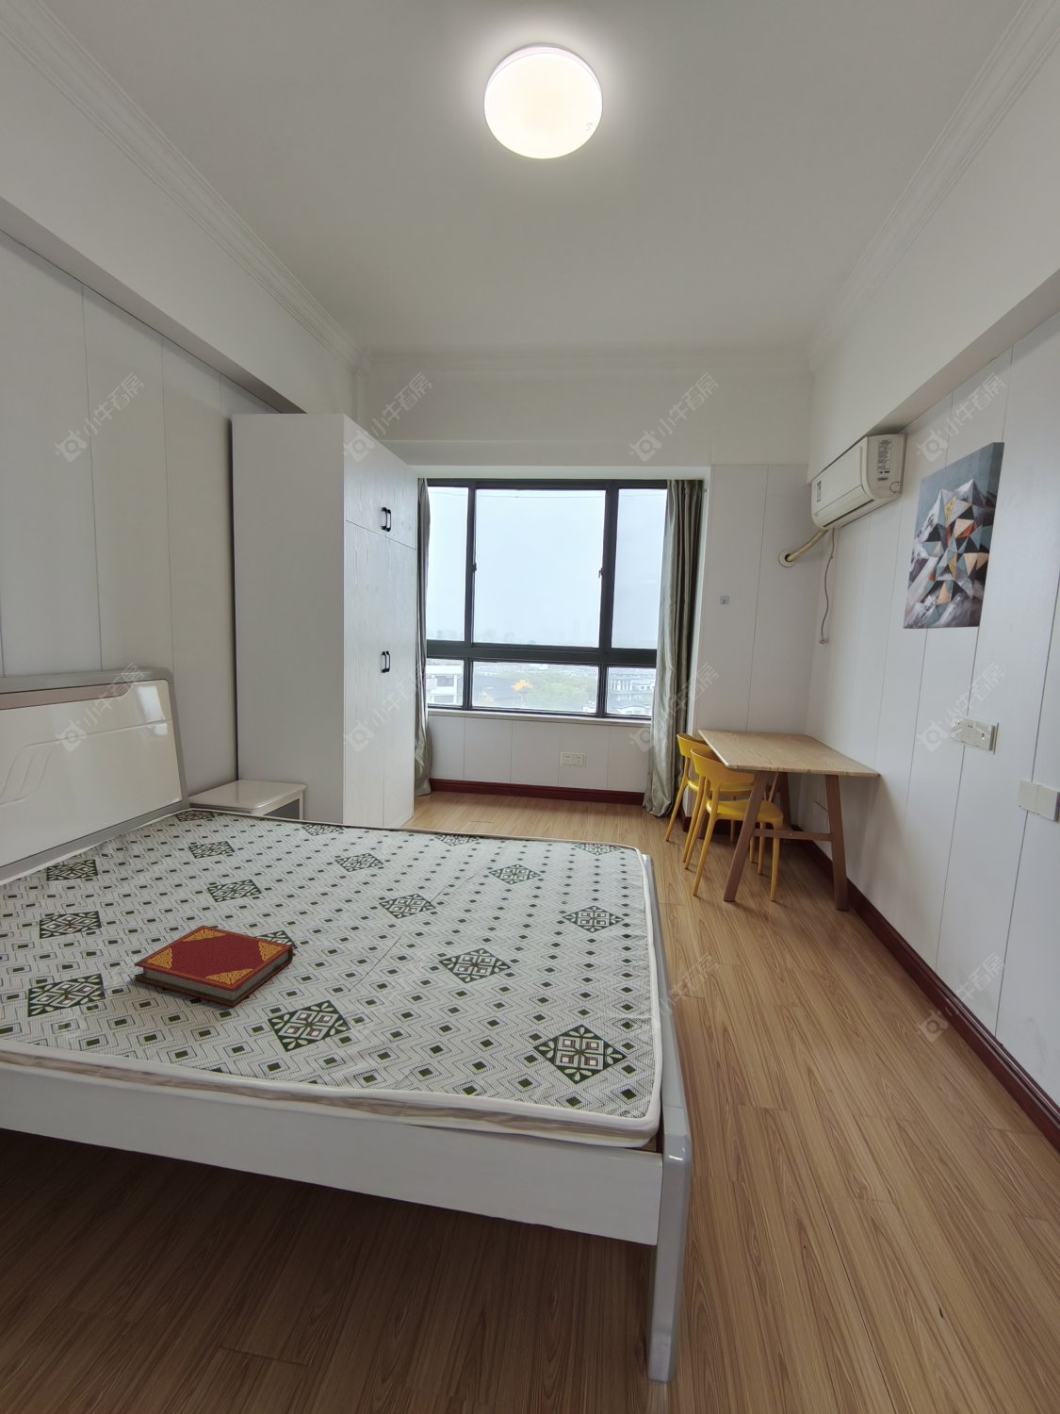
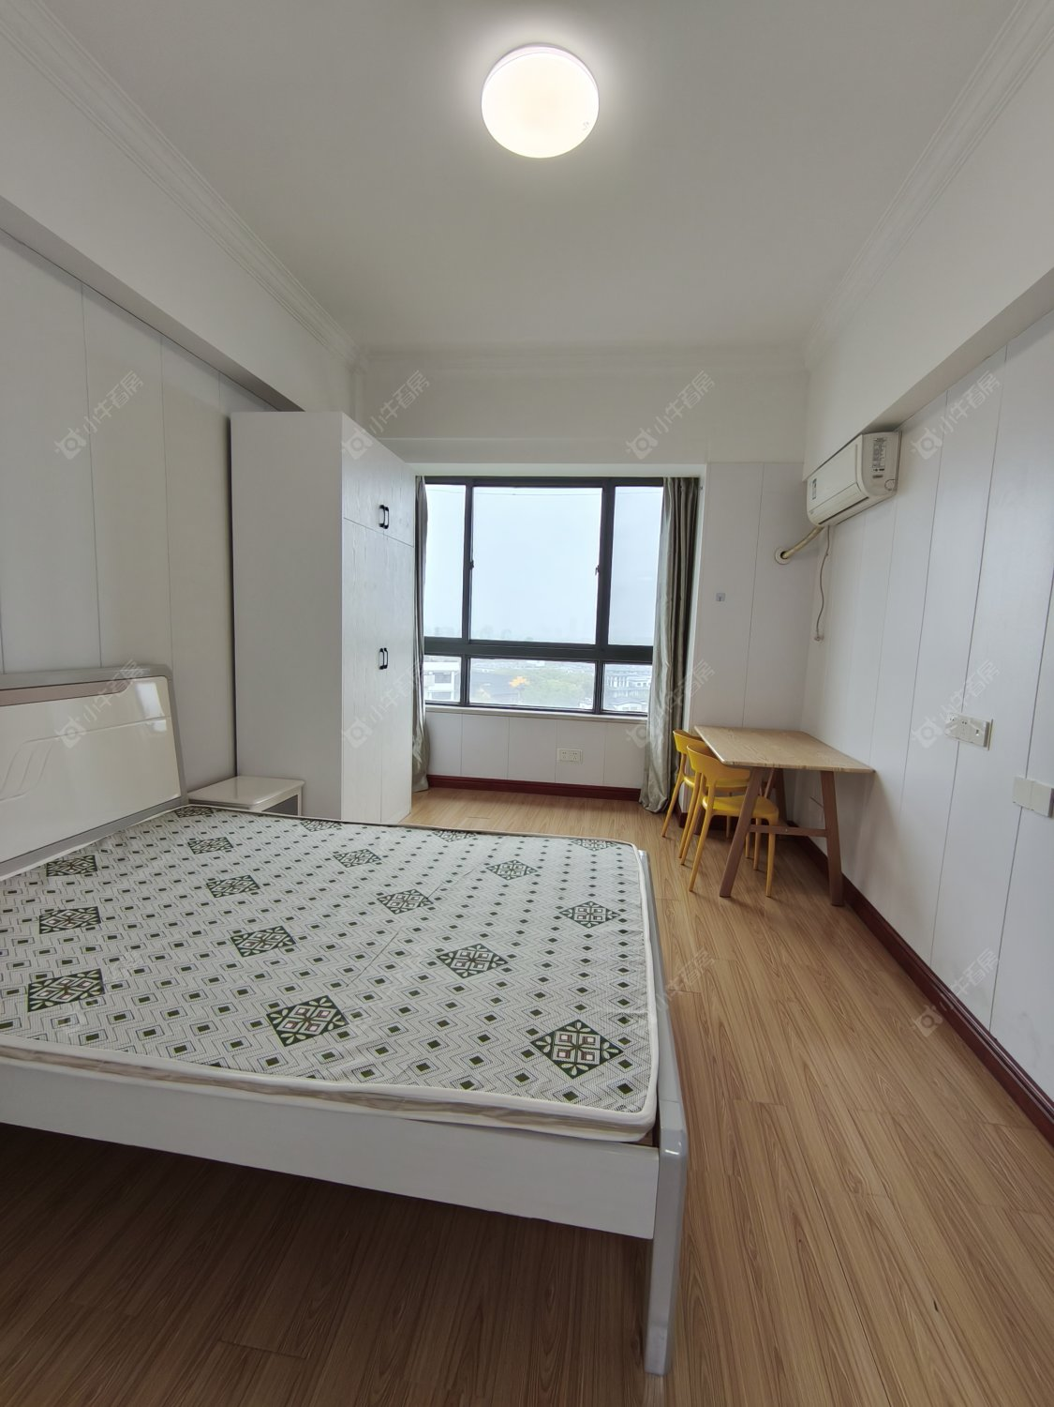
- hardback book [132,925,294,1008]
- wall art [903,441,1005,630]
